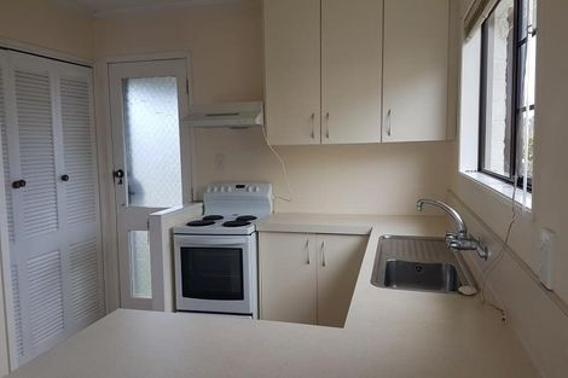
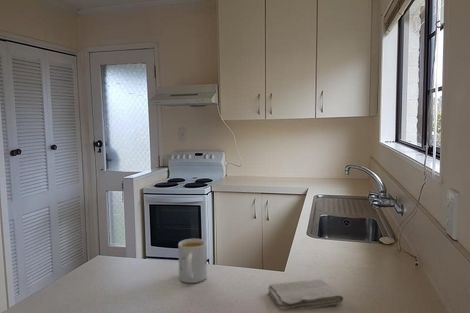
+ mug [177,238,208,284]
+ washcloth [267,278,344,312]
